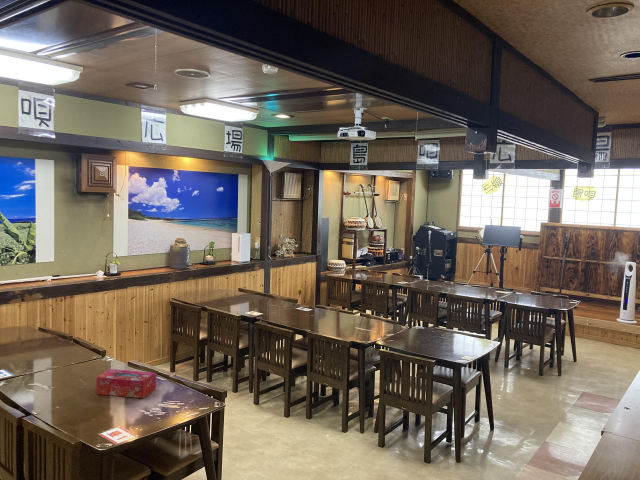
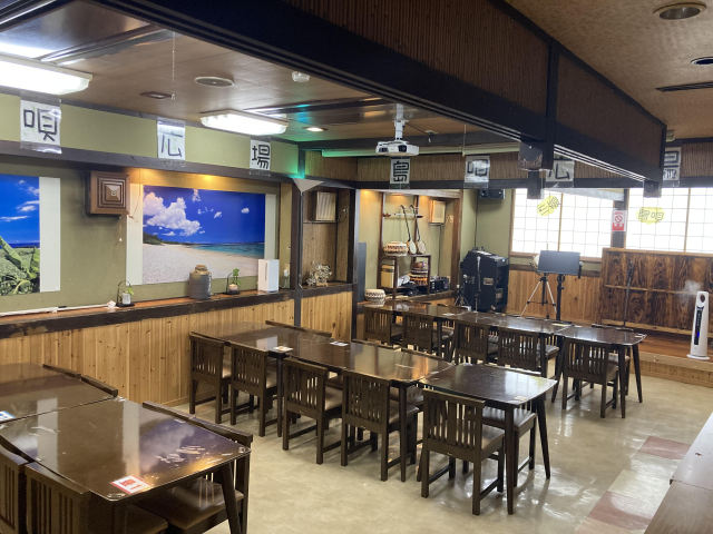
- tissue box [95,368,157,399]
